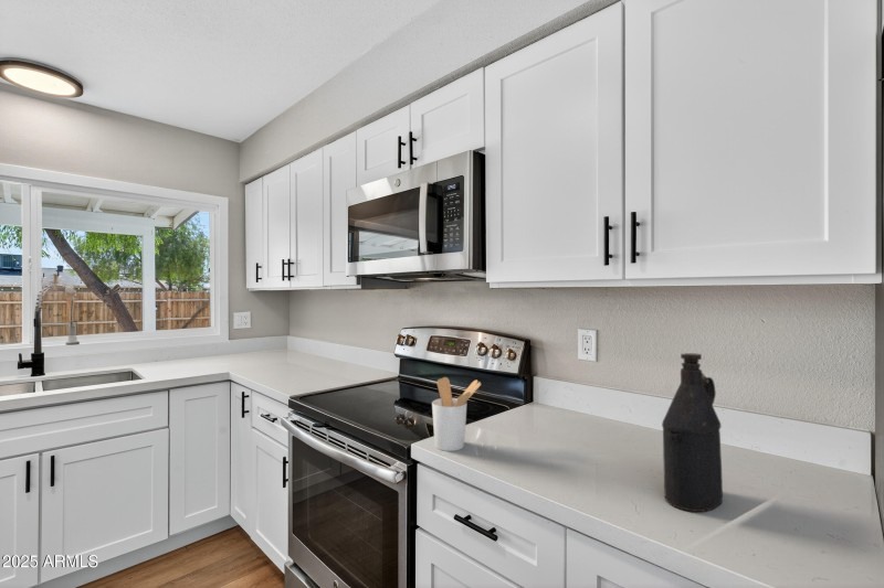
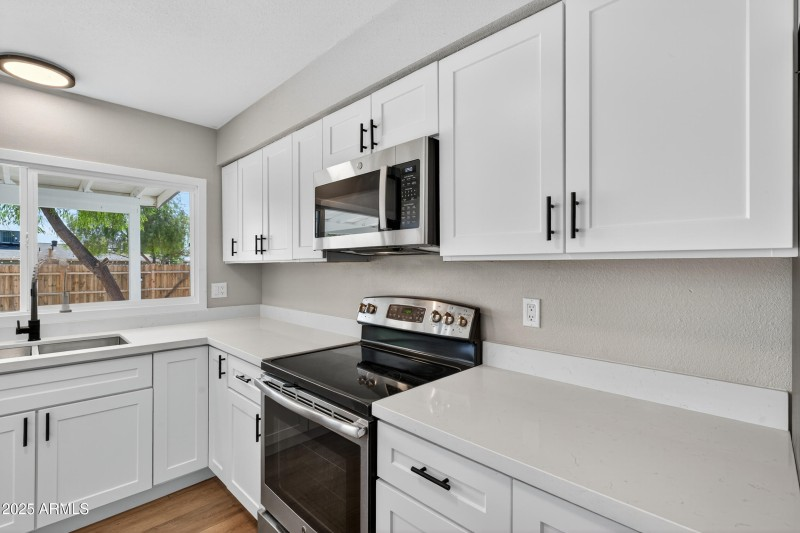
- utensil holder [431,376,482,452]
- bottle [661,352,724,513]
